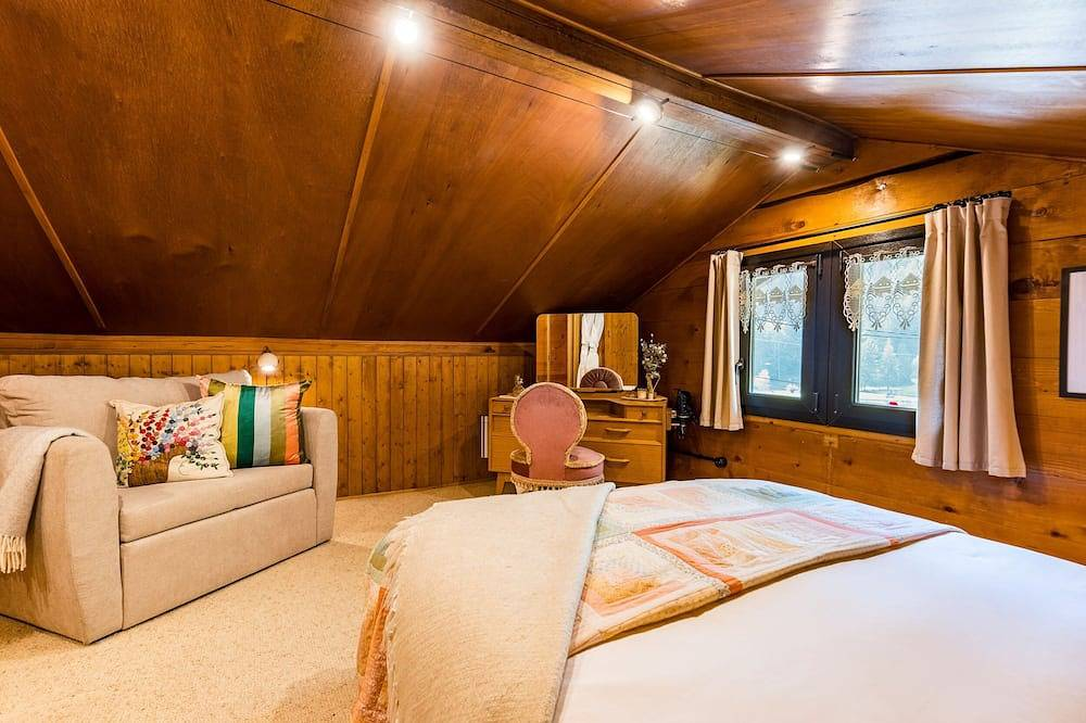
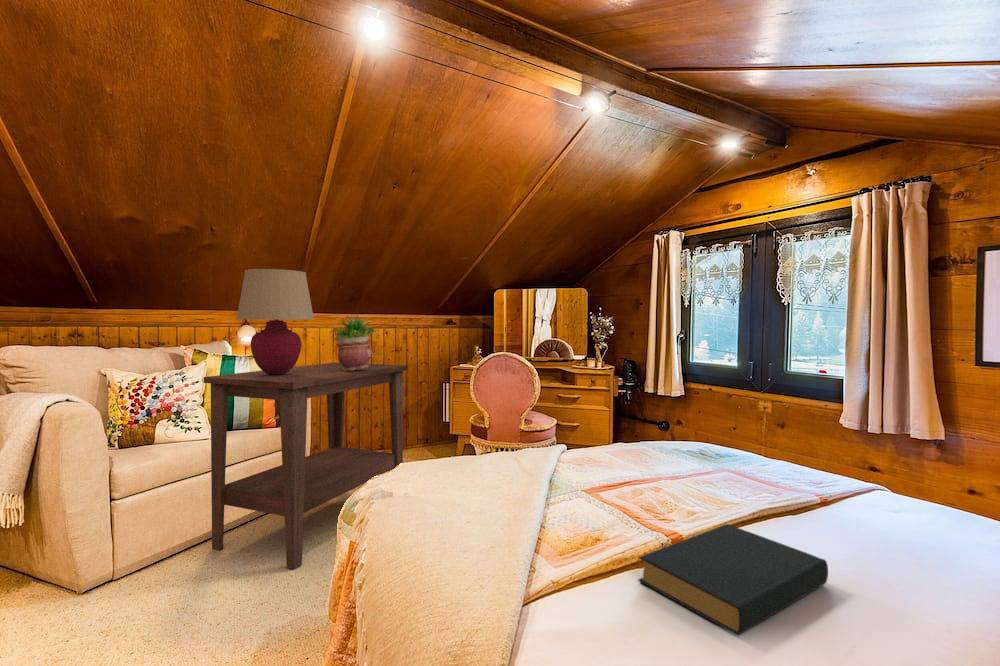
+ side table [202,361,409,570]
+ potted plant [329,313,377,371]
+ table lamp [235,268,315,375]
+ hardback book [637,523,829,636]
